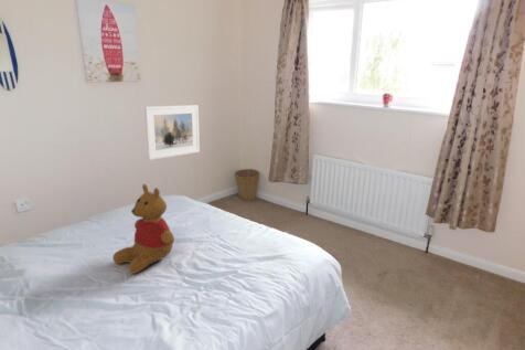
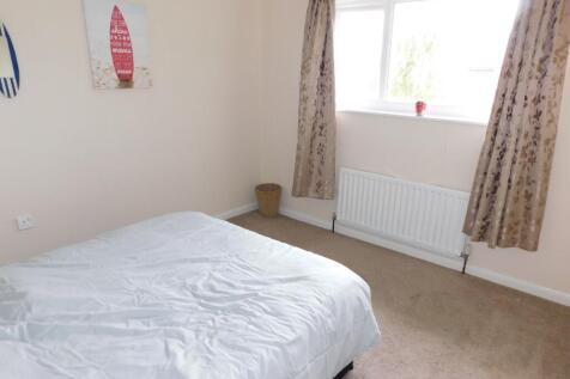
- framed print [143,104,201,161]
- teddy bear [111,183,175,275]
